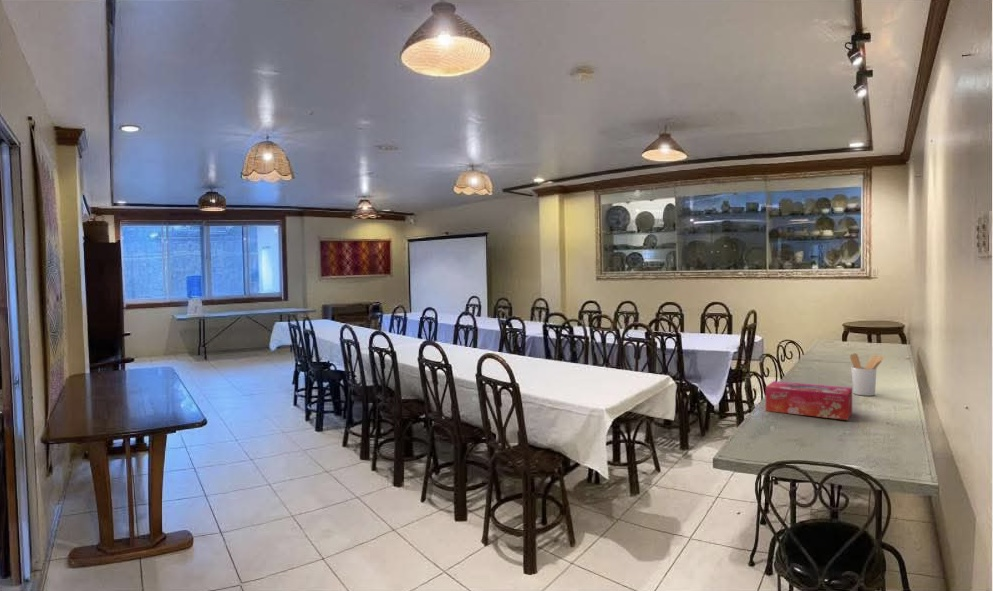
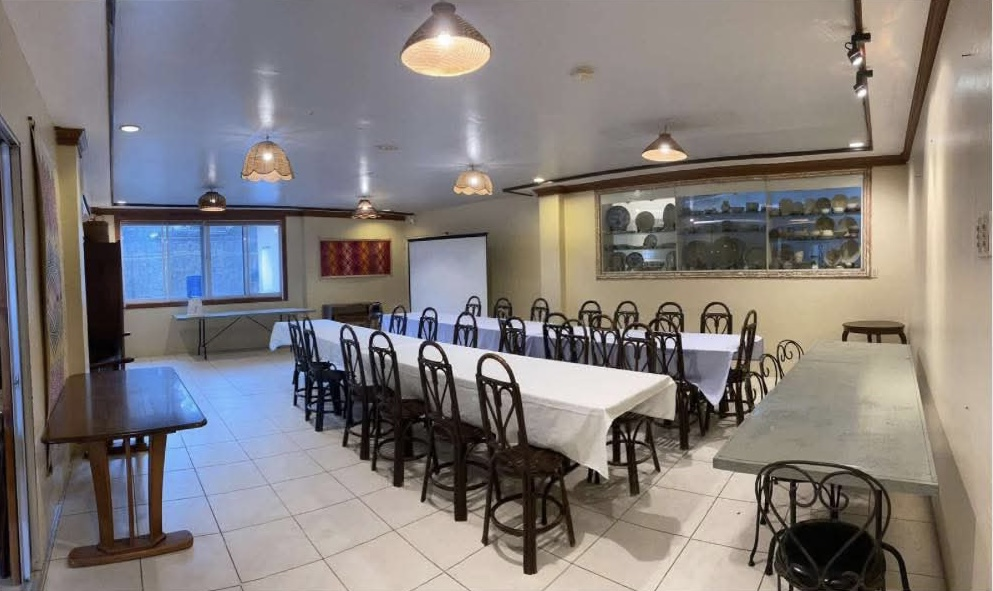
- tissue box [764,380,853,421]
- utensil holder [849,352,885,397]
